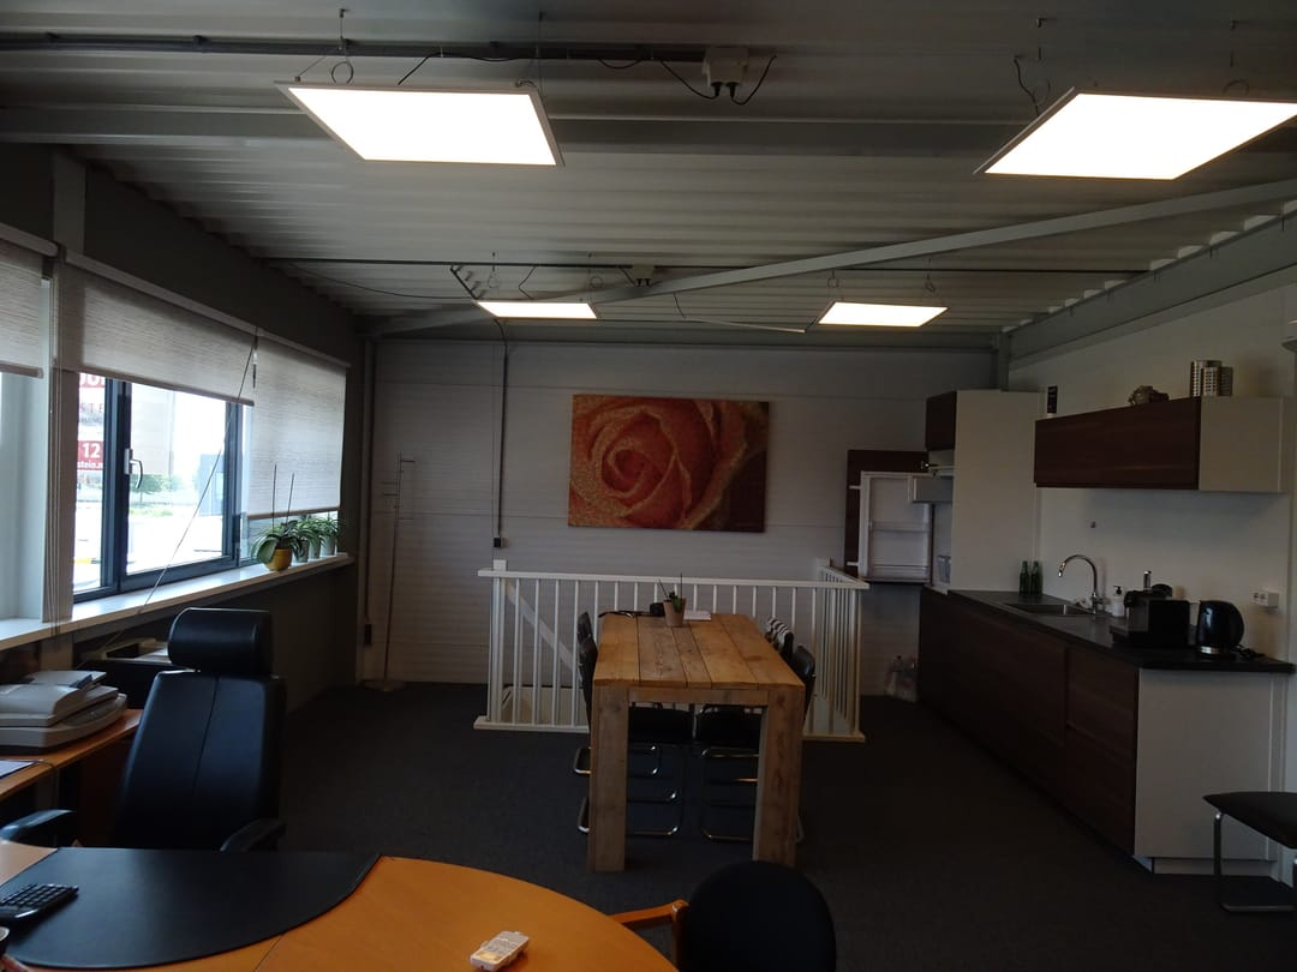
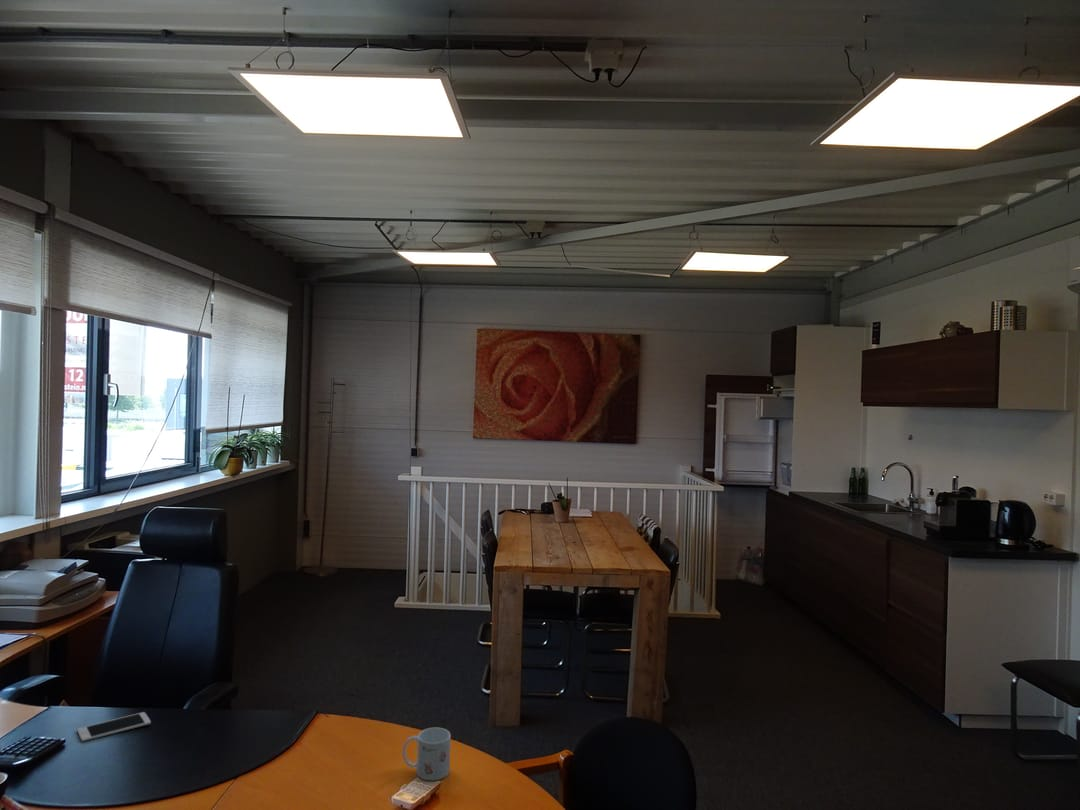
+ mug [401,727,452,781]
+ cell phone [76,711,152,743]
